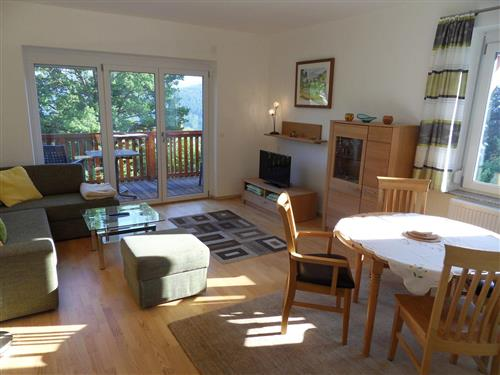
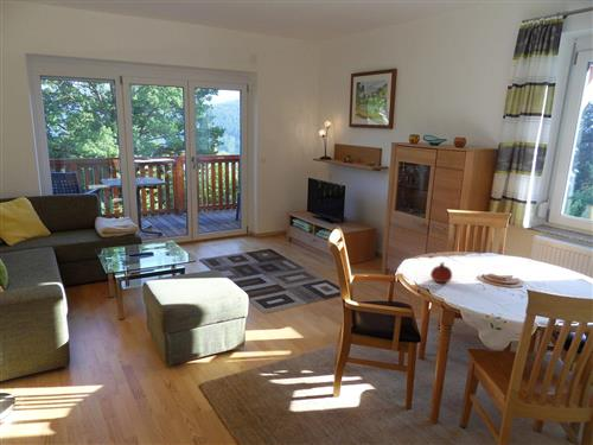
+ fruit [429,261,453,284]
